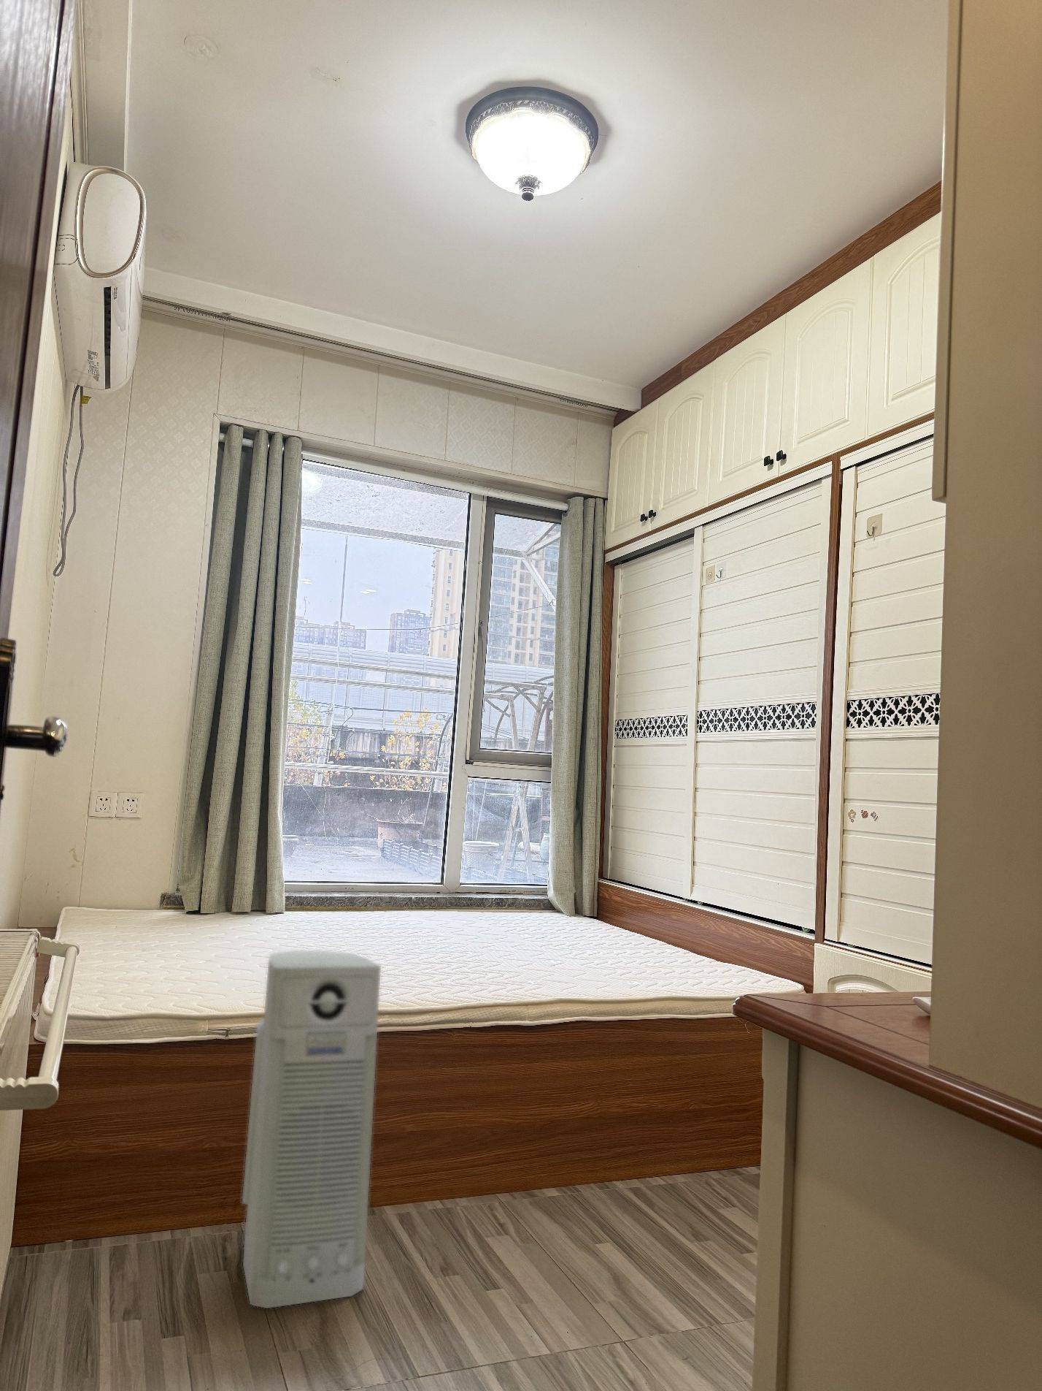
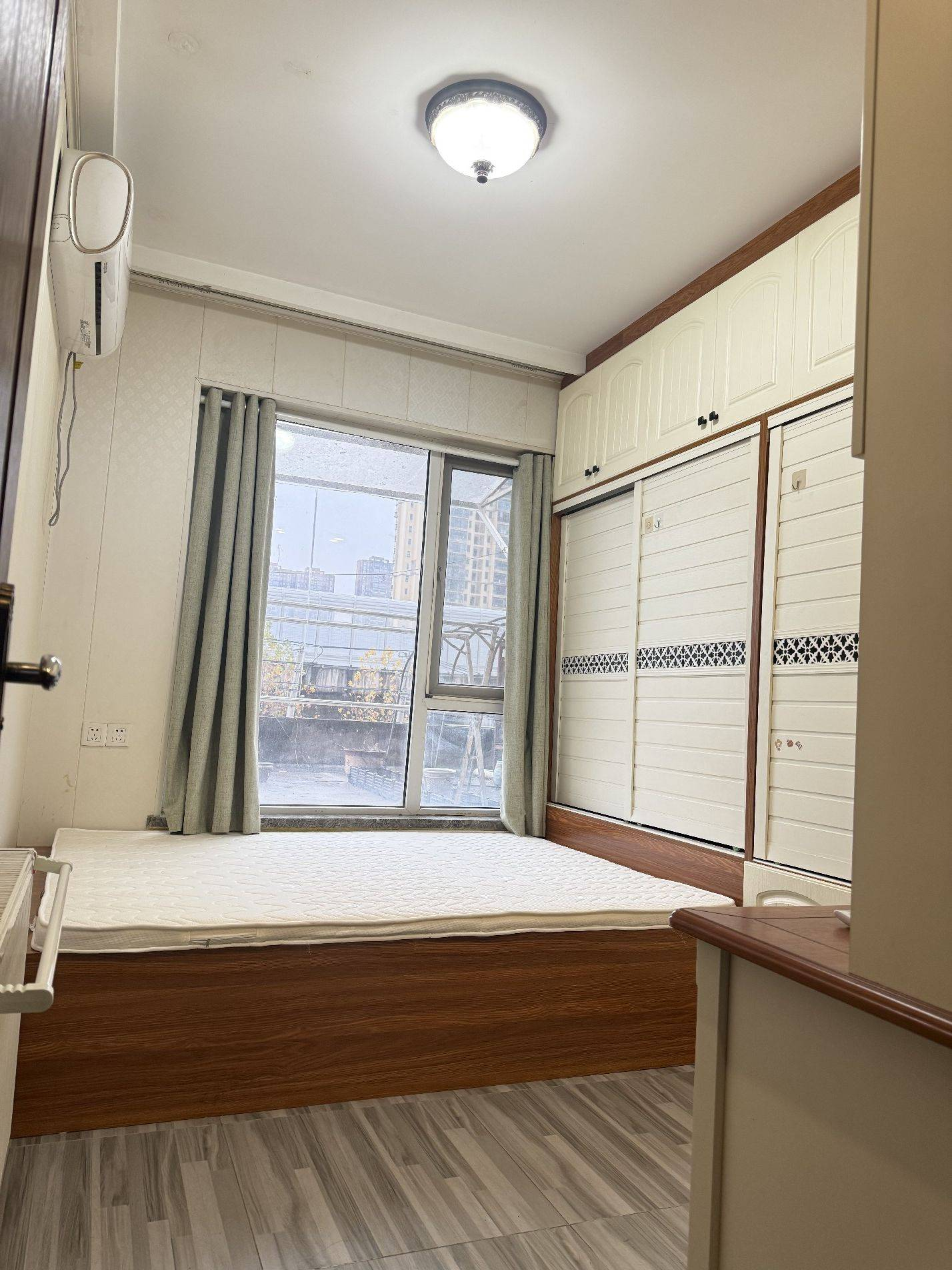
- air purifier [242,950,382,1309]
